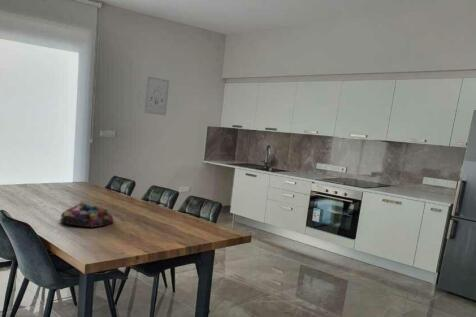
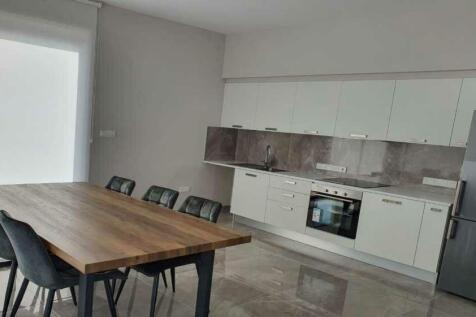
- wall art [143,75,170,117]
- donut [58,201,114,228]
